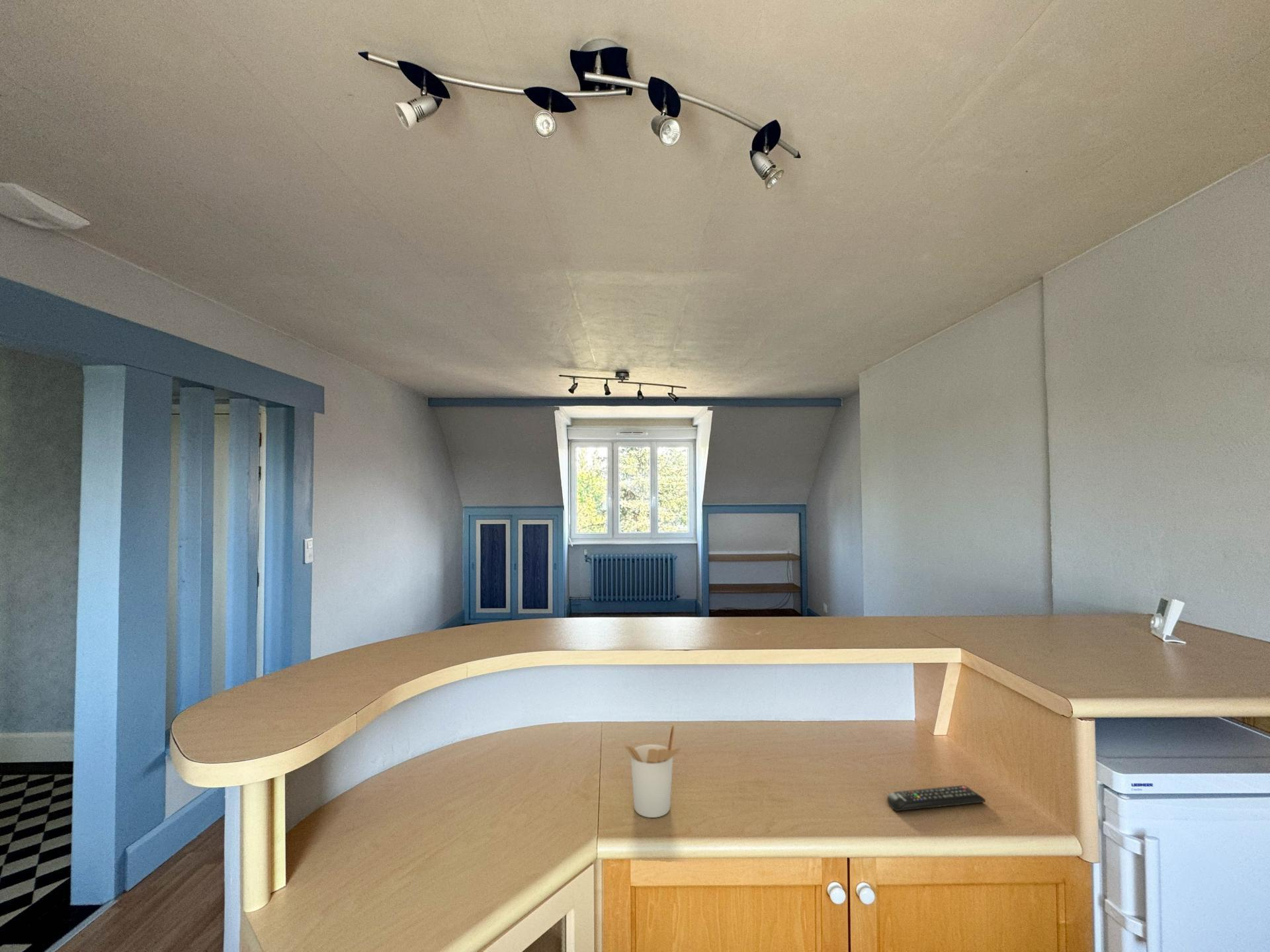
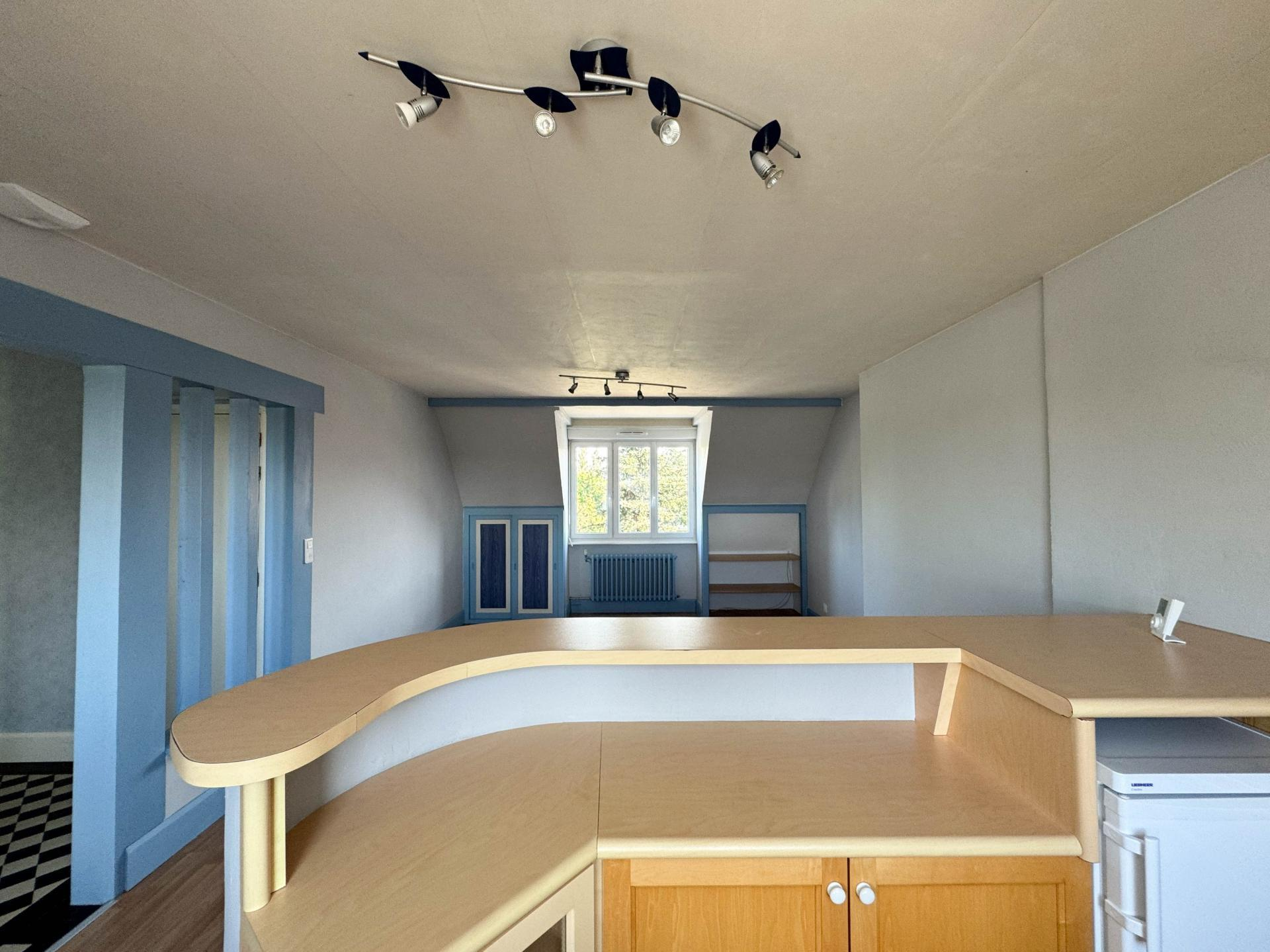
- utensil holder [624,724,682,818]
- remote control [886,785,986,812]
